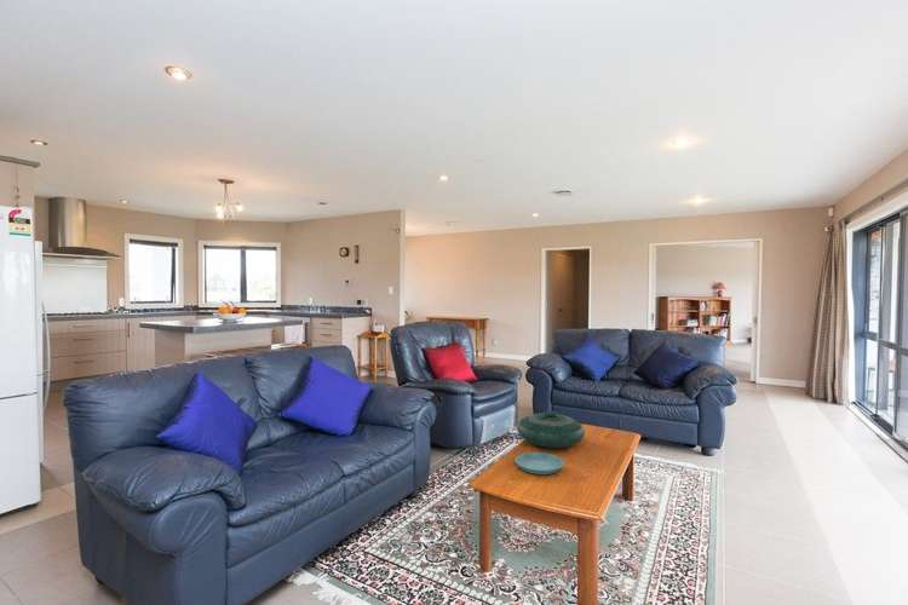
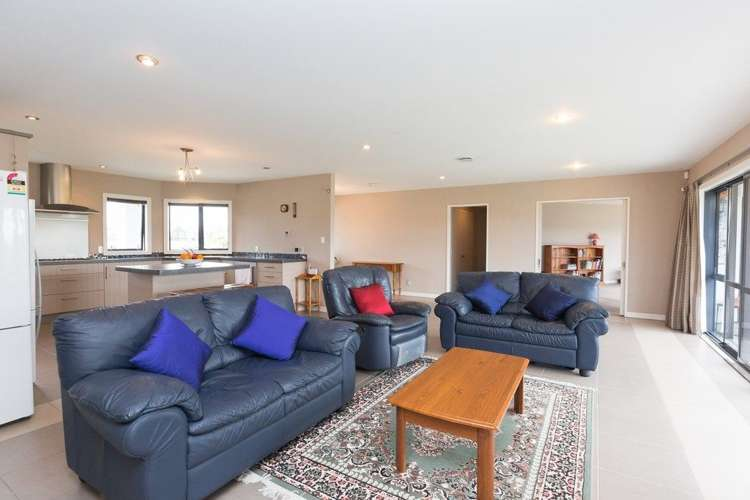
- saucer [515,451,565,476]
- decorative bowl [516,410,586,450]
